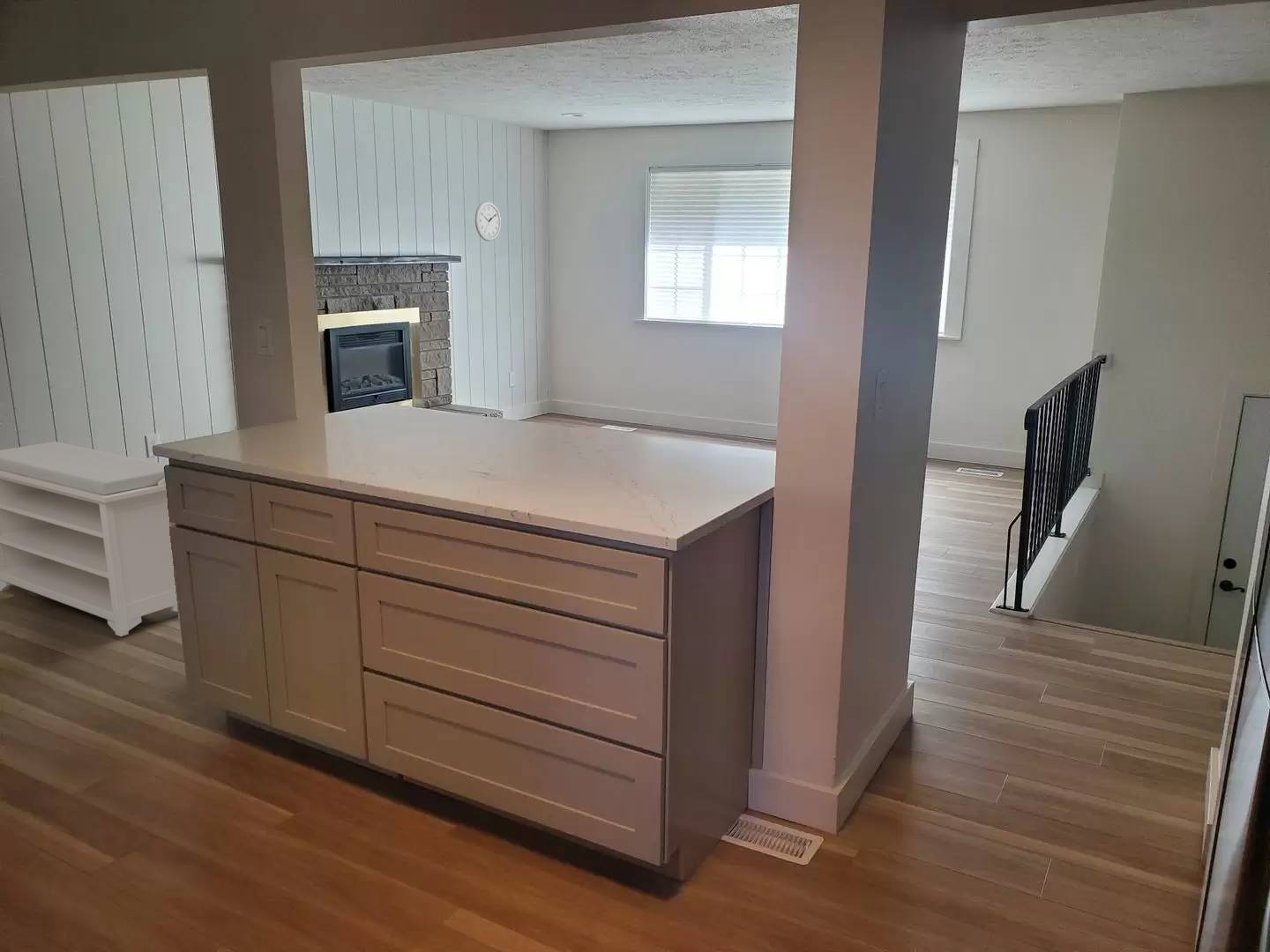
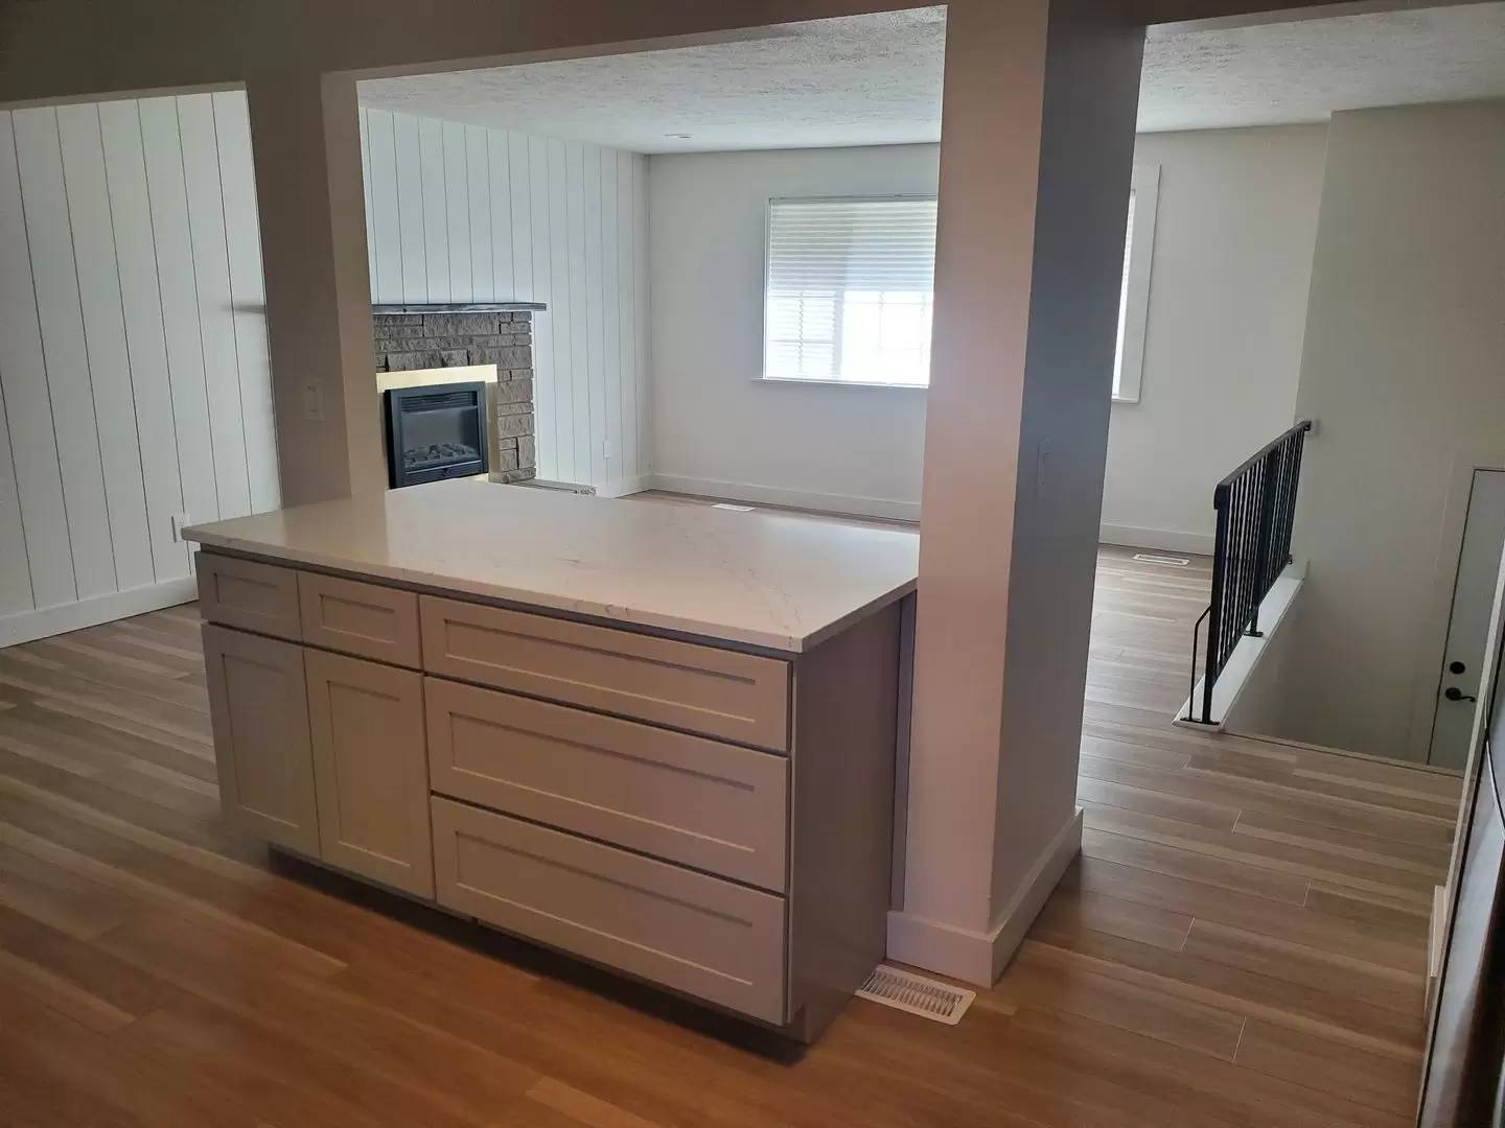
- wall clock [474,200,502,242]
- bench [0,441,179,637]
